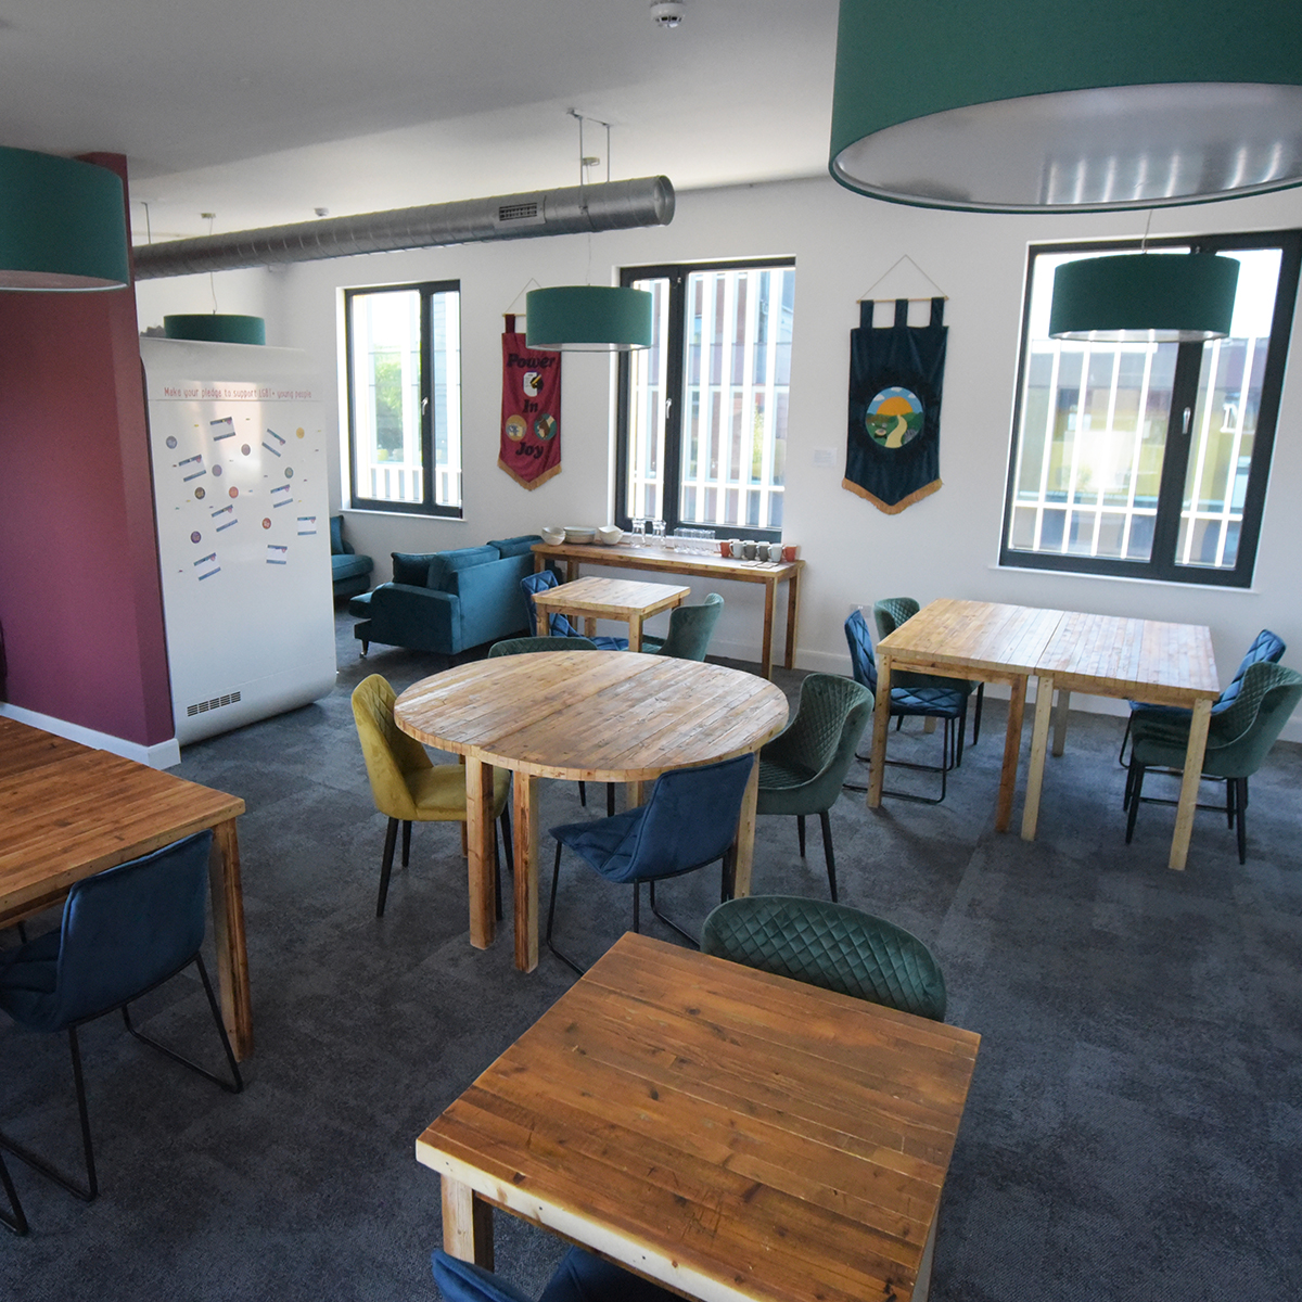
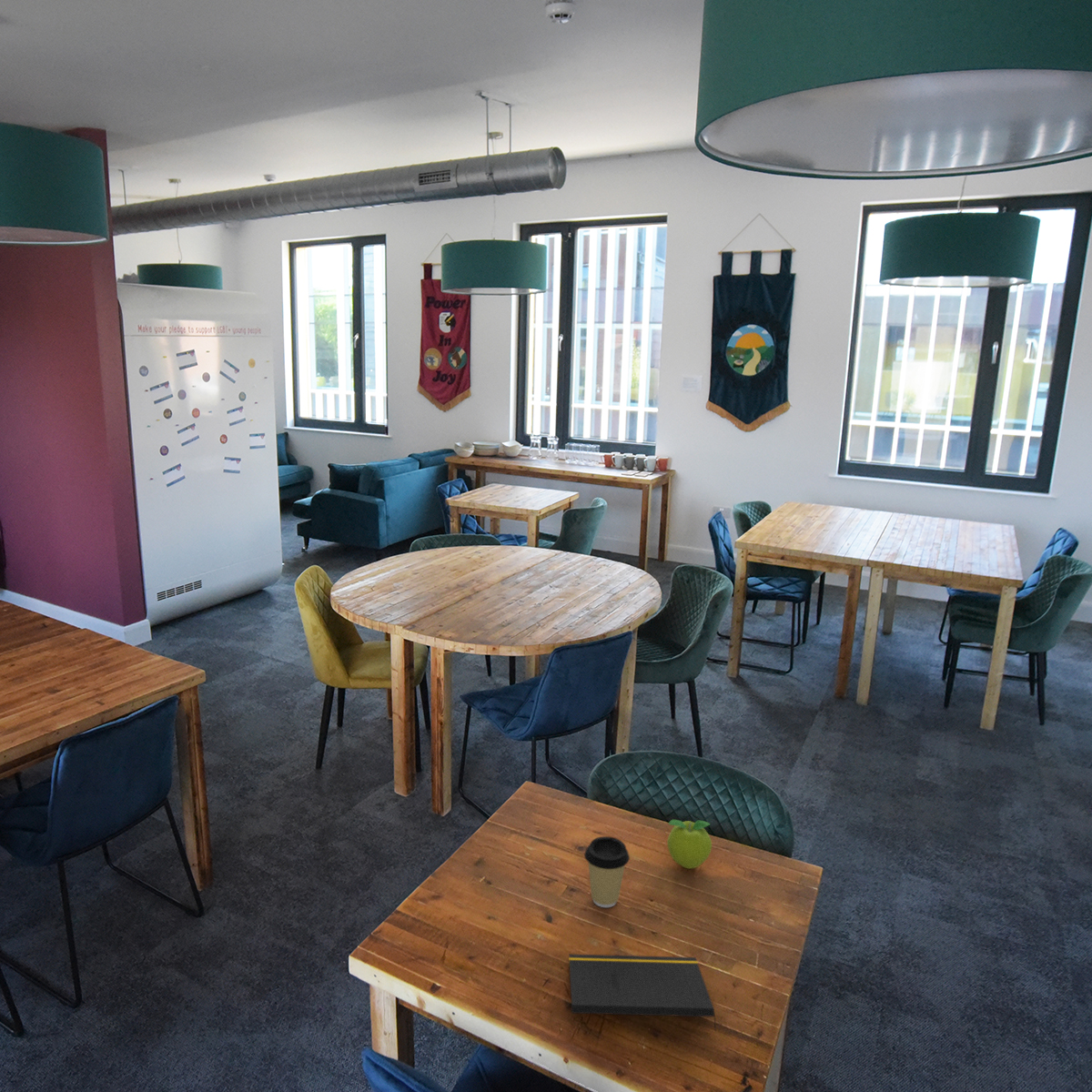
+ notepad [568,953,717,1033]
+ fruit [666,819,713,870]
+ coffee cup [583,835,631,908]
